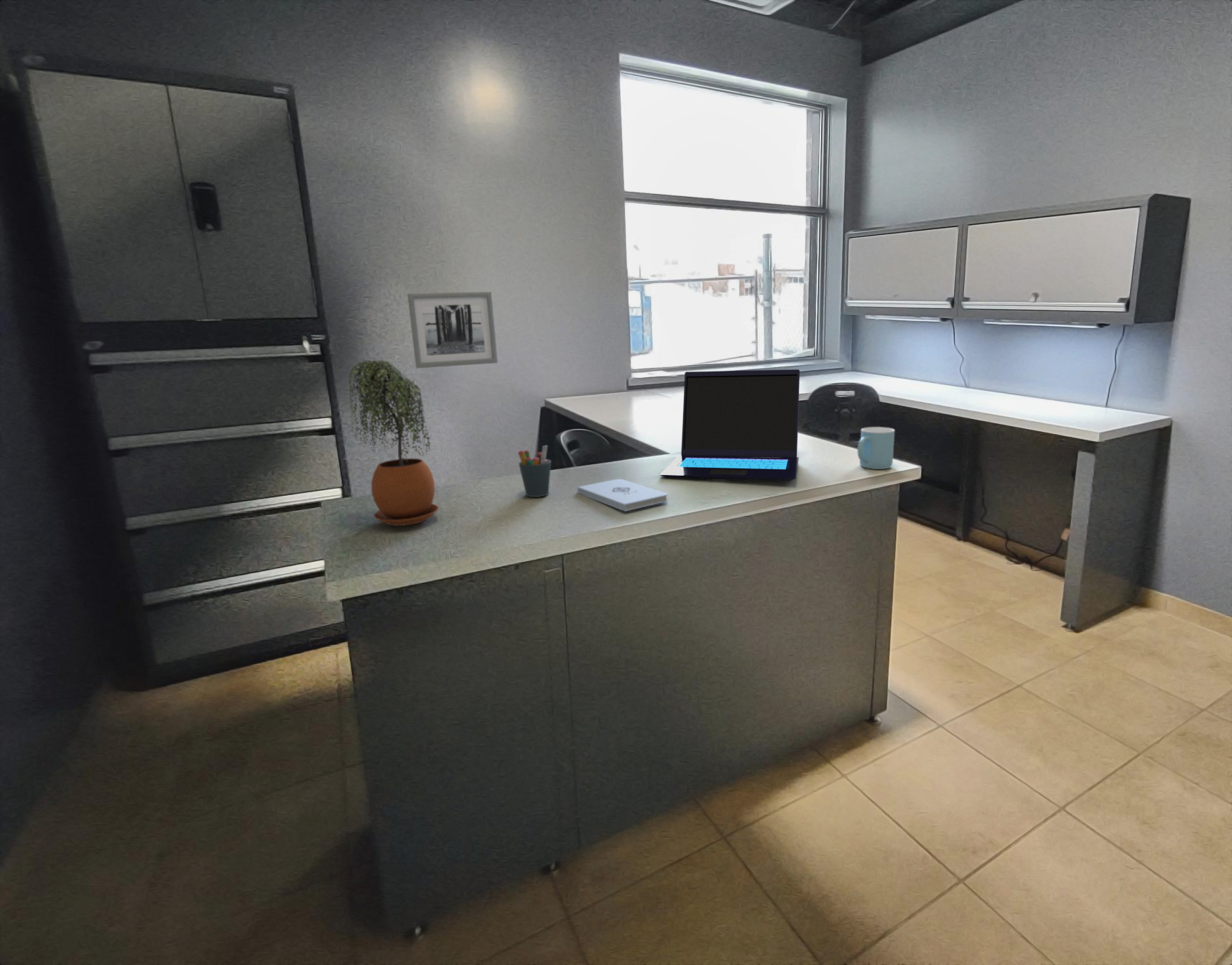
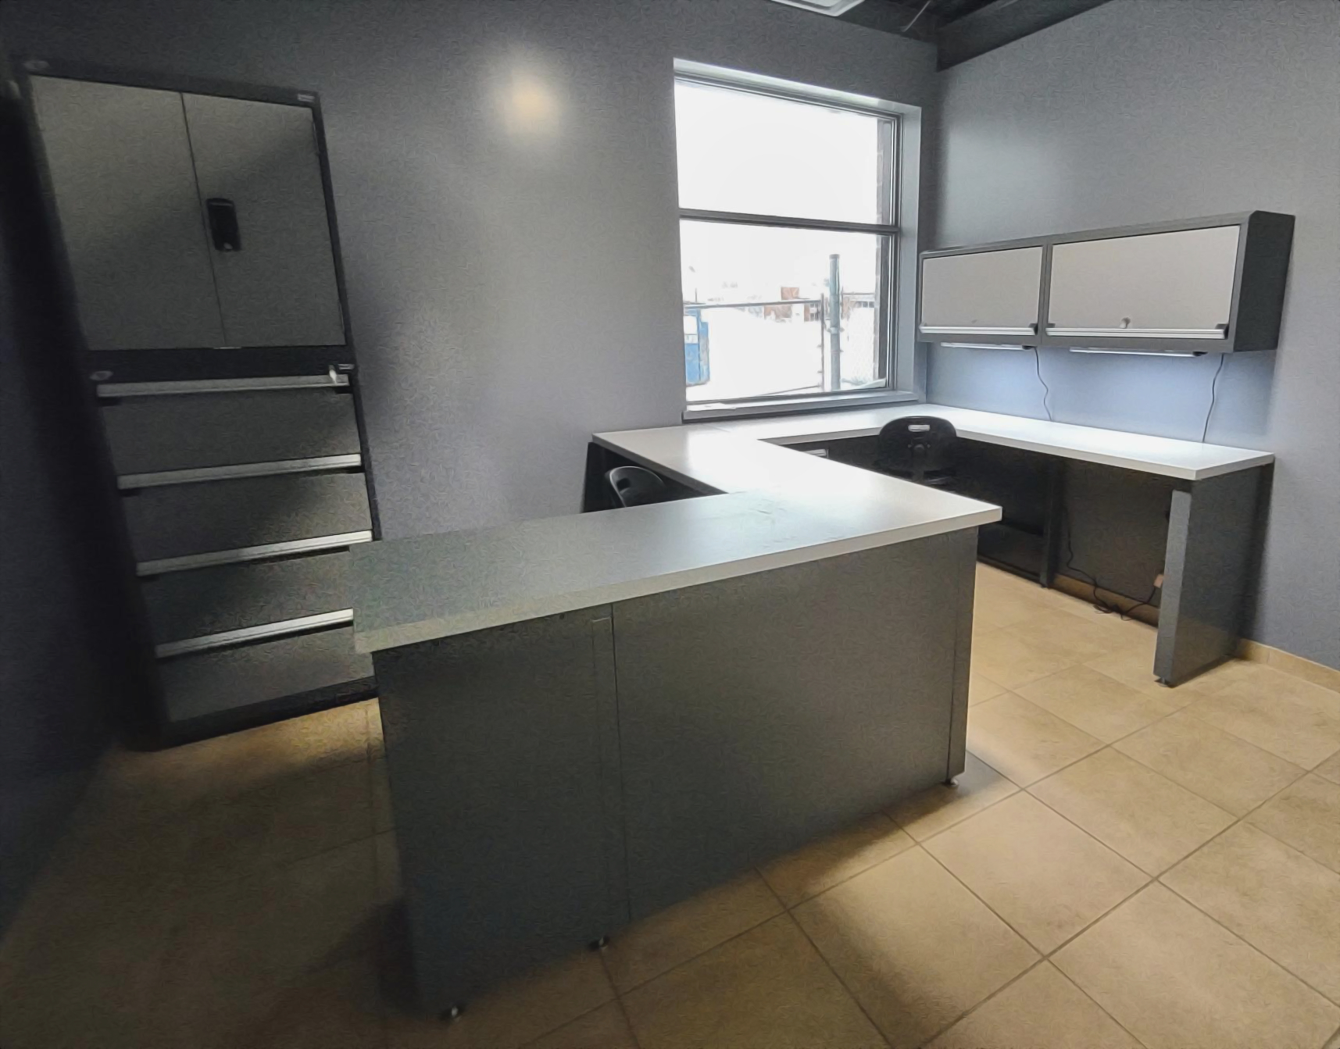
- pen holder [517,445,552,498]
- mug [857,426,895,470]
- wall art [407,291,499,369]
- potted plant [348,359,439,527]
- notepad [577,479,668,512]
- laptop [659,369,800,482]
